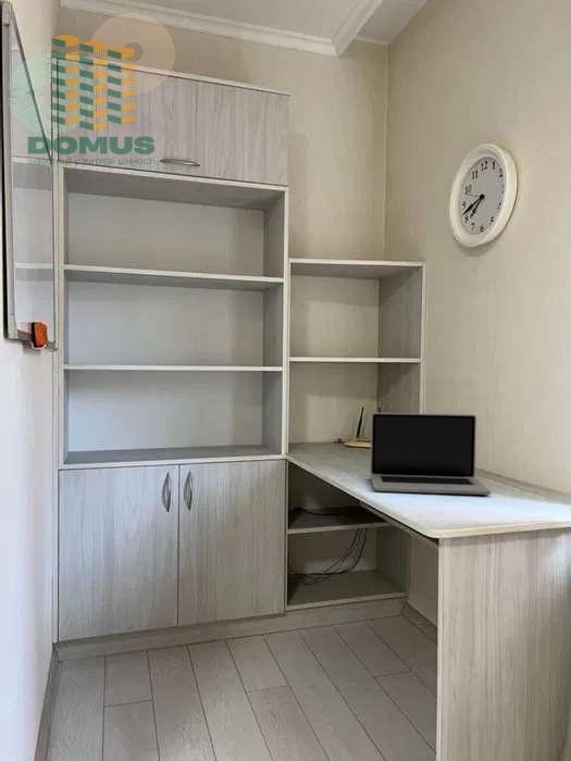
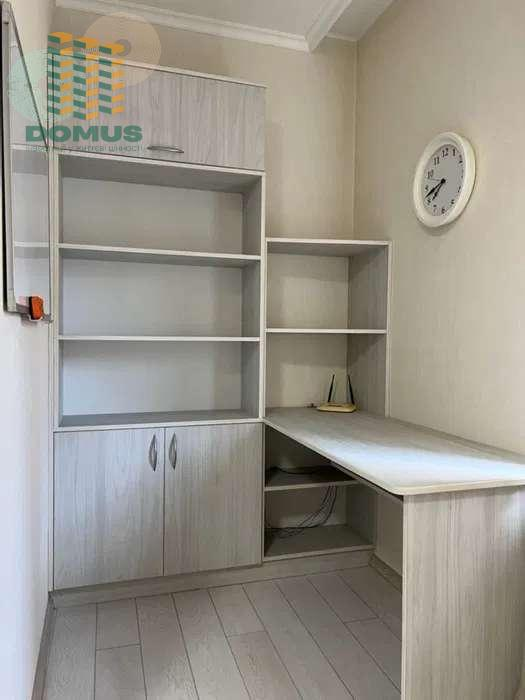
- laptop [370,412,492,496]
